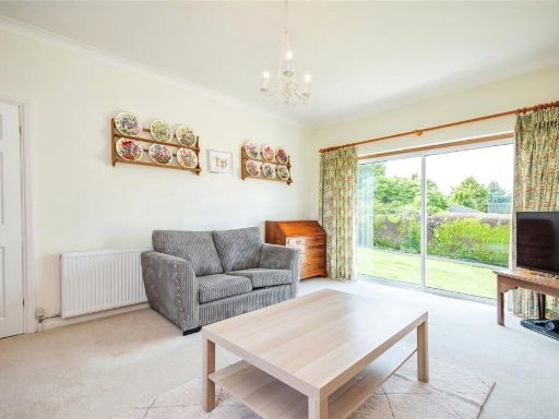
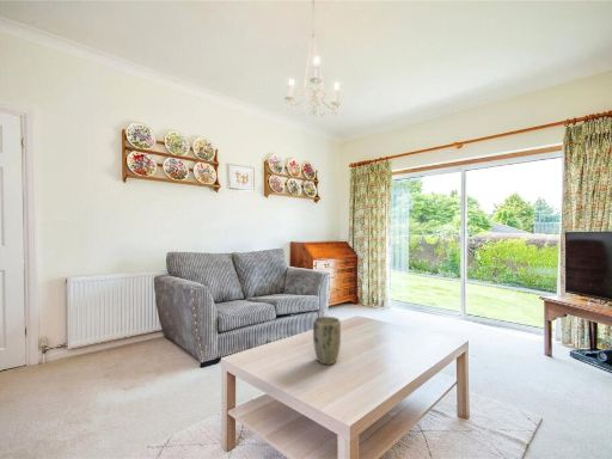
+ plant pot [312,316,342,366]
